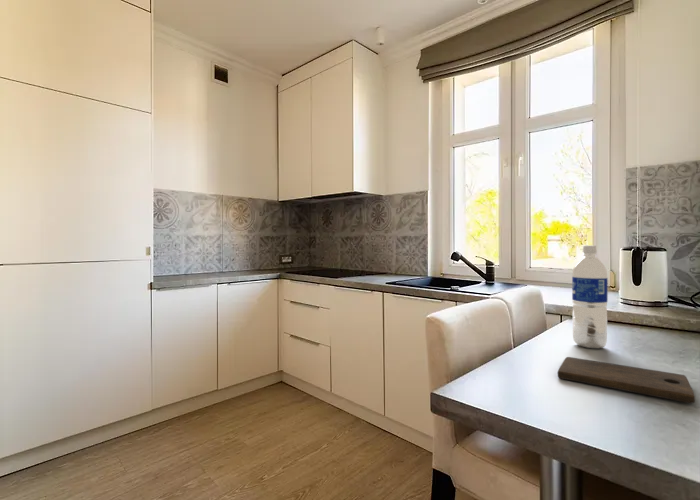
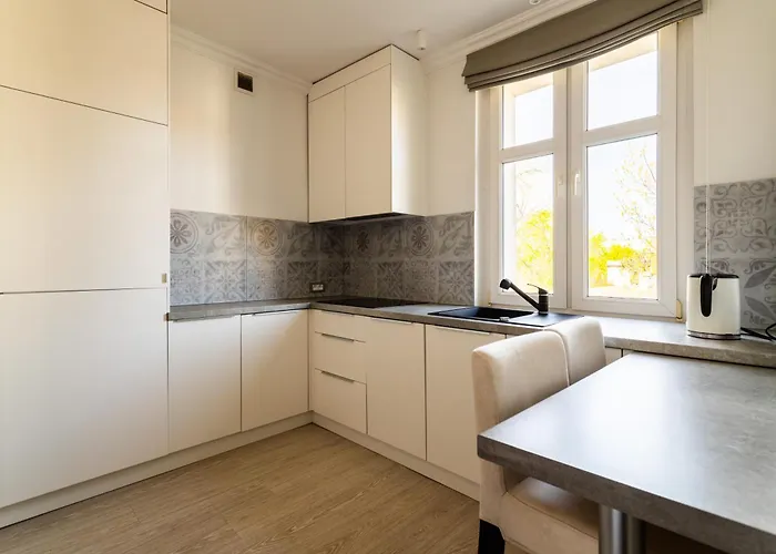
- water bottle [571,244,609,349]
- cutting board [557,356,696,404]
